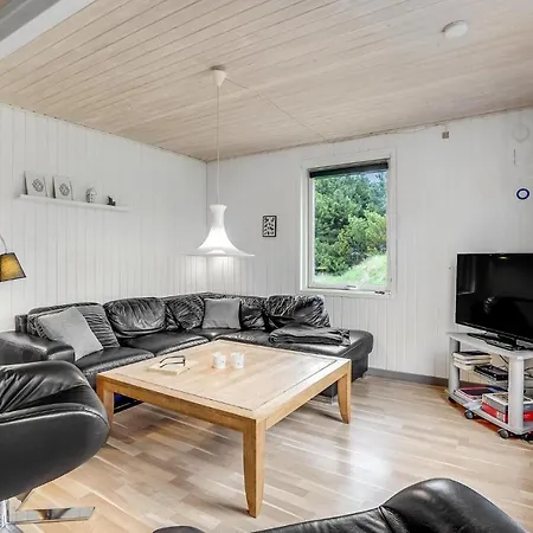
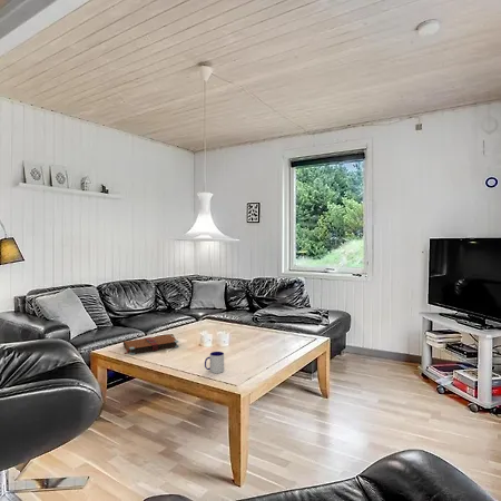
+ mug [204,351,225,374]
+ book [122,334,180,356]
